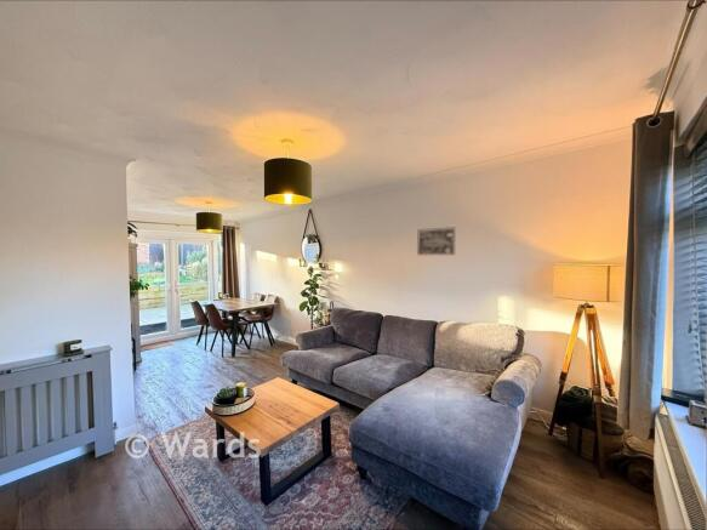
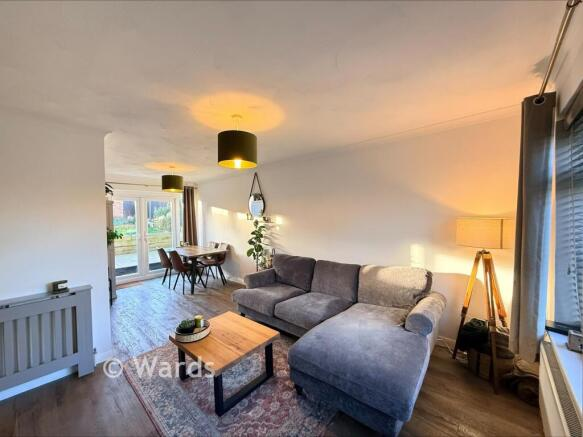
- wall art [416,226,457,256]
